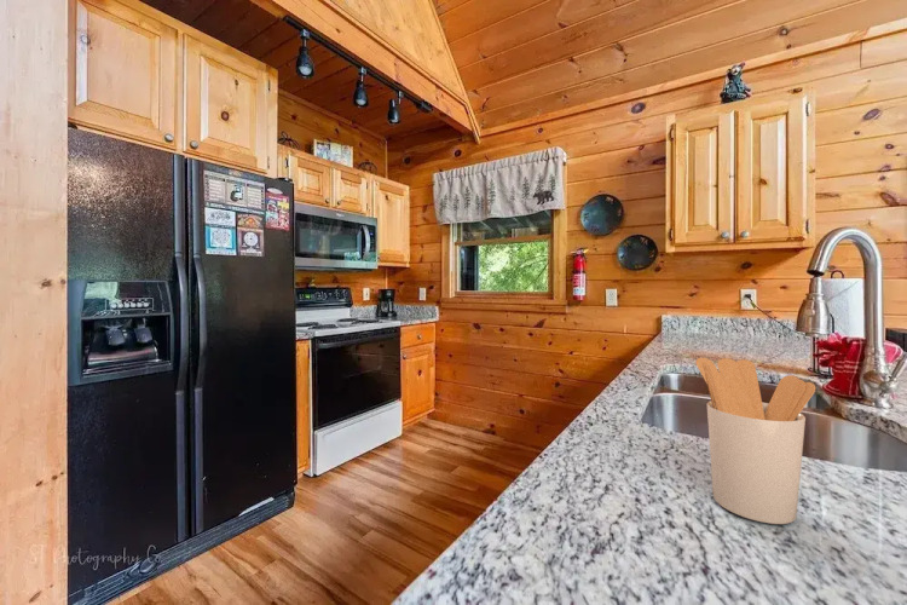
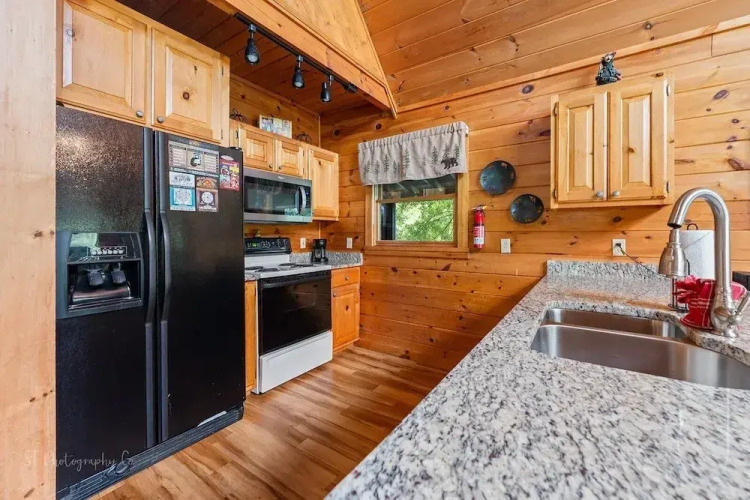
- utensil holder [694,357,816,525]
